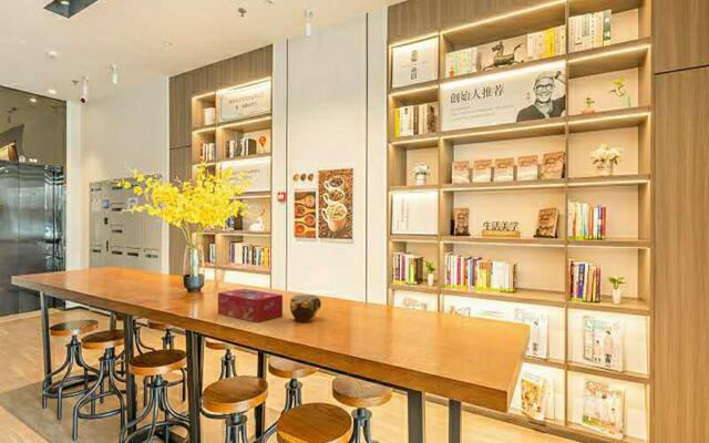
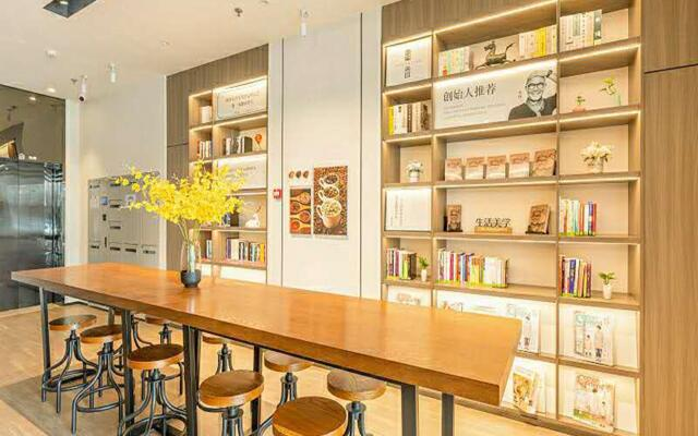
- cup [289,295,322,323]
- tissue box [217,288,284,323]
